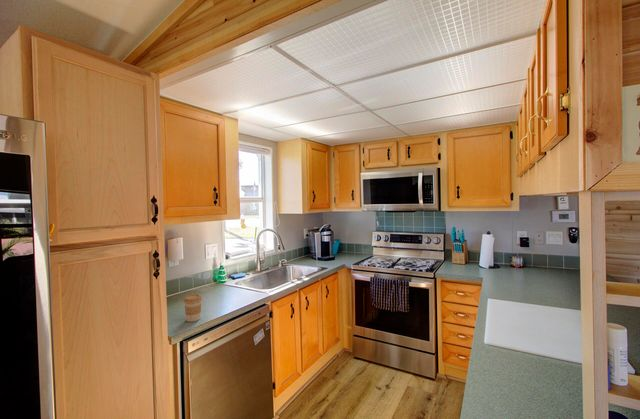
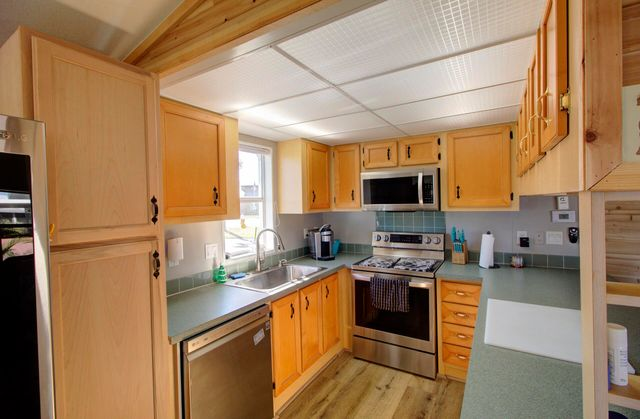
- coffee cup [183,293,203,323]
